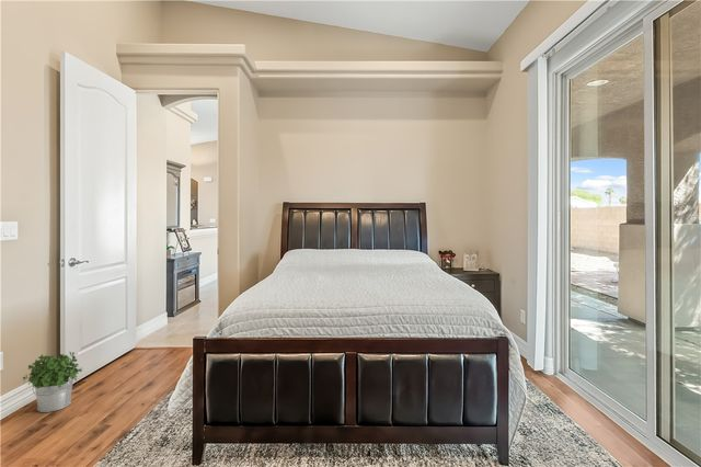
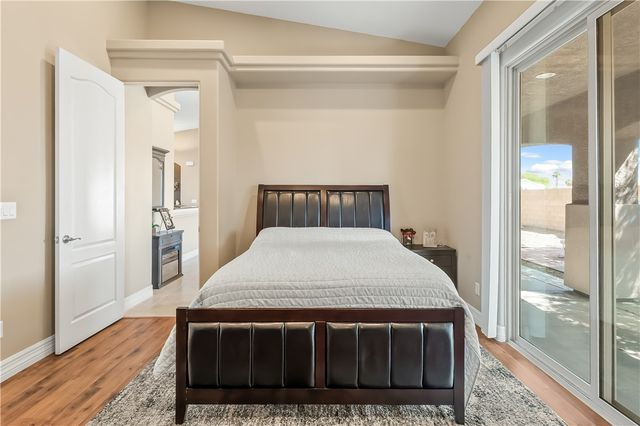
- potted plant [22,351,83,413]
